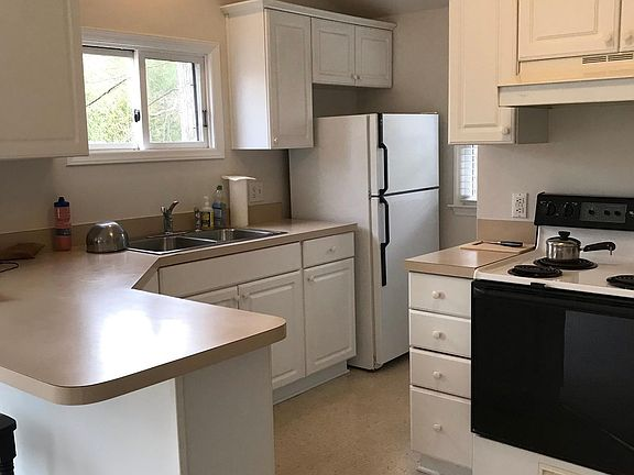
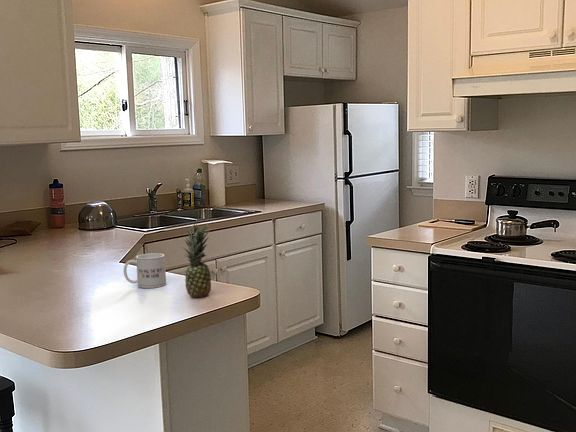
+ mug [123,252,167,289]
+ fruit [180,222,212,299]
